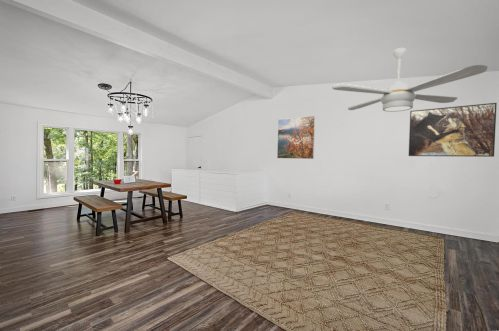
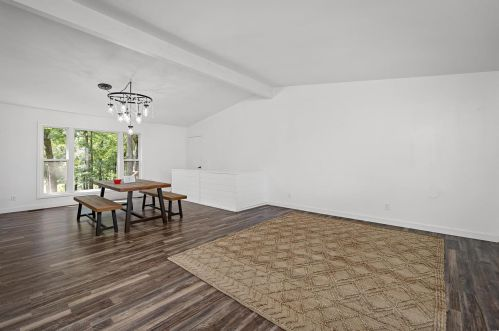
- ceiling fan [331,47,488,113]
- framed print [408,102,498,158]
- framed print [276,115,316,160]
